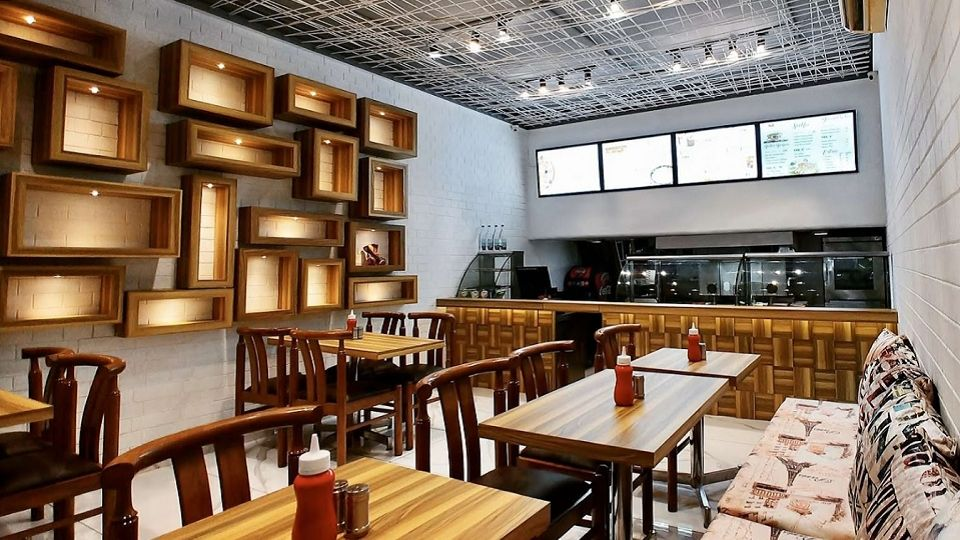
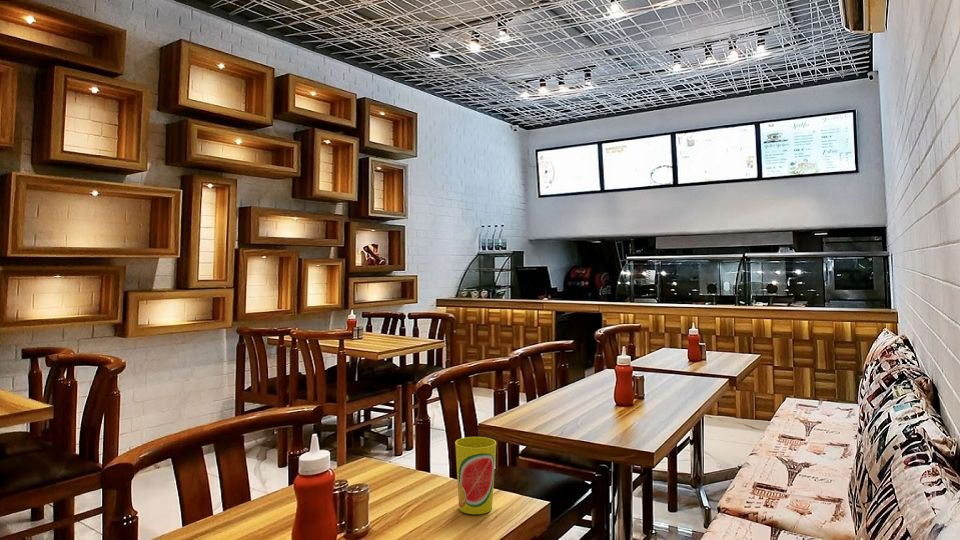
+ cup [454,436,497,515]
